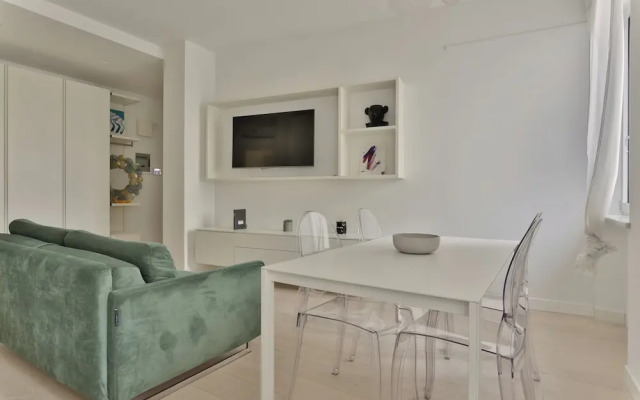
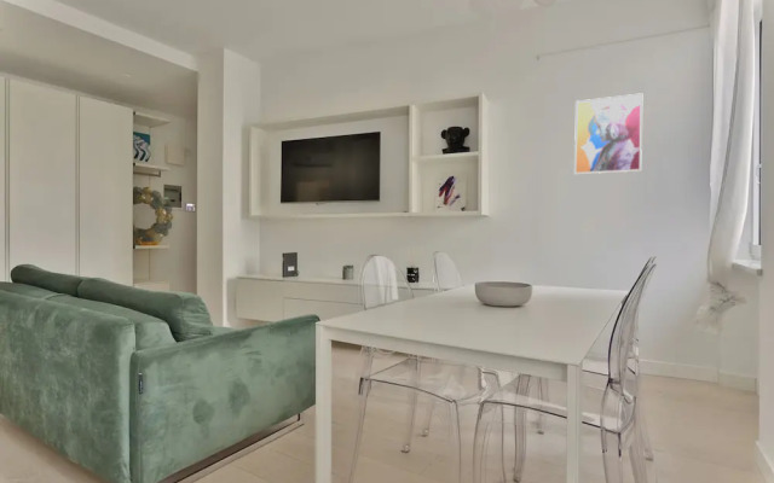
+ wall art [573,92,643,175]
